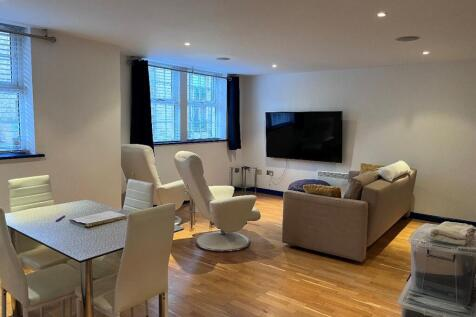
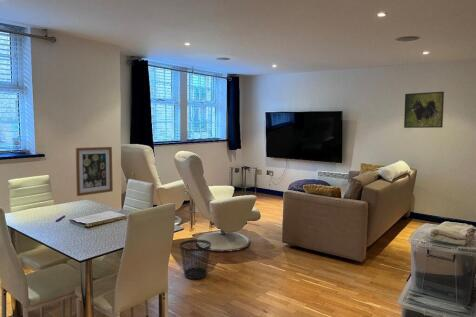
+ wall art [75,146,114,197]
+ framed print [403,91,445,129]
+ wastebasket [179,239,212,280]
